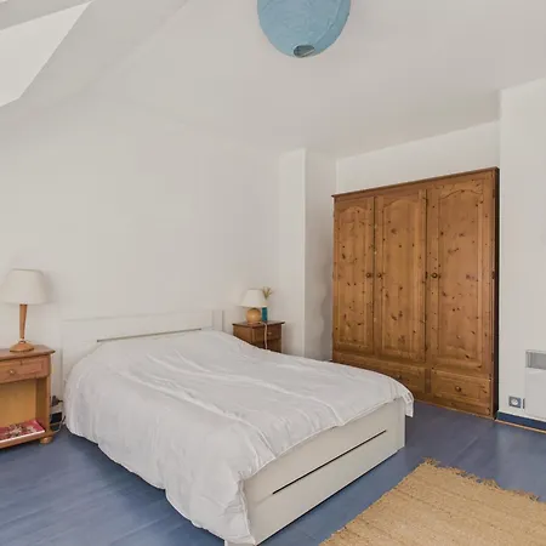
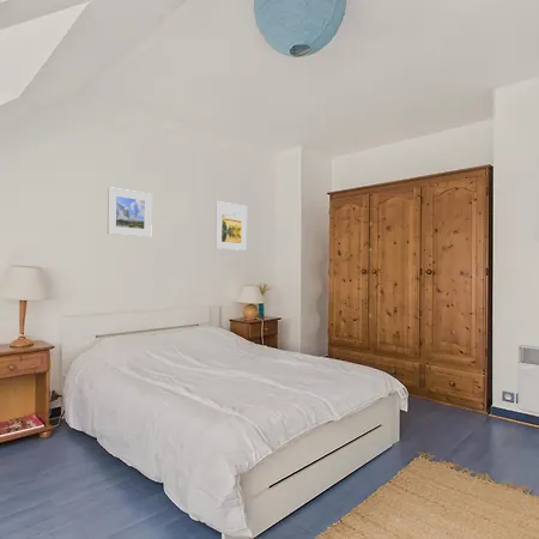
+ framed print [107,186,153,238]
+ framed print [214,200,248,252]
